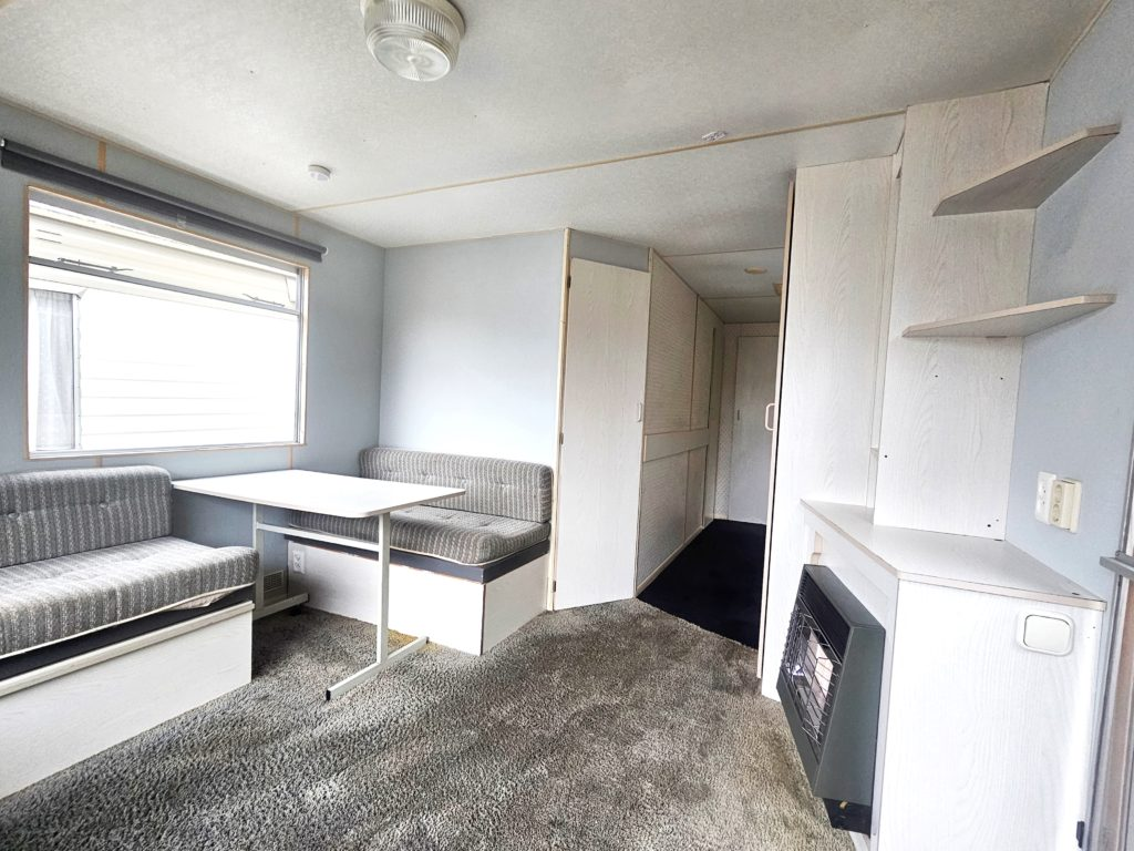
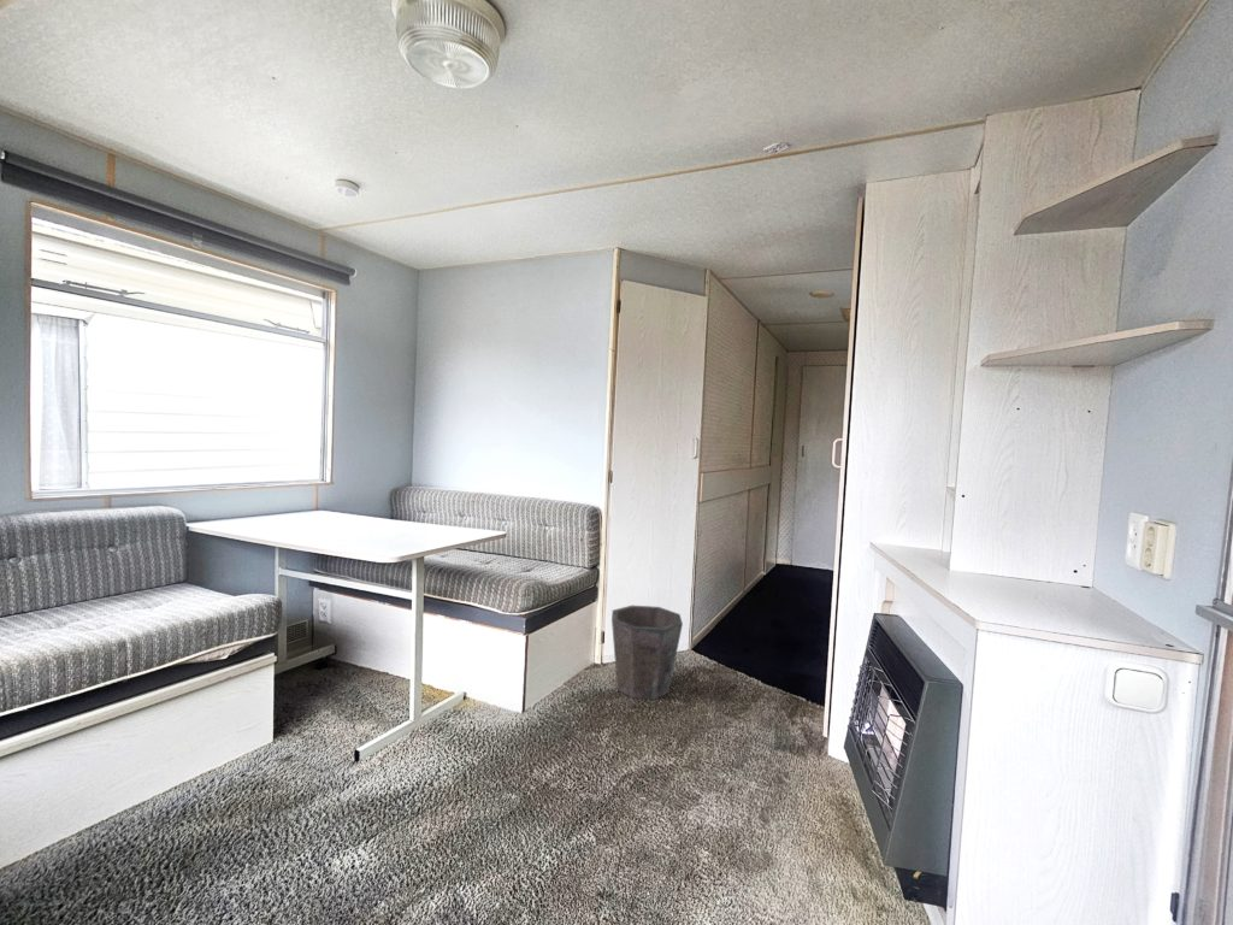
+ waste bin [610,605,684,700]
